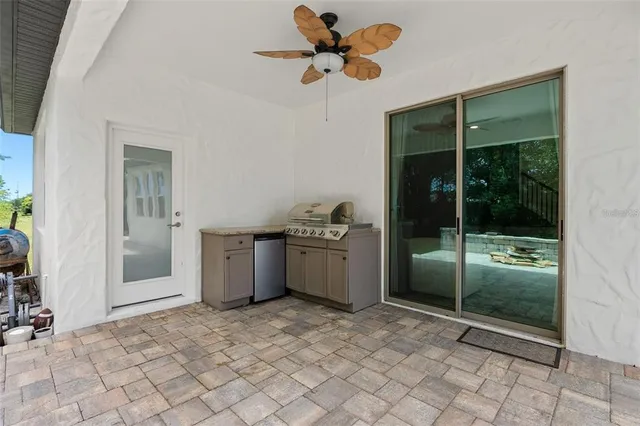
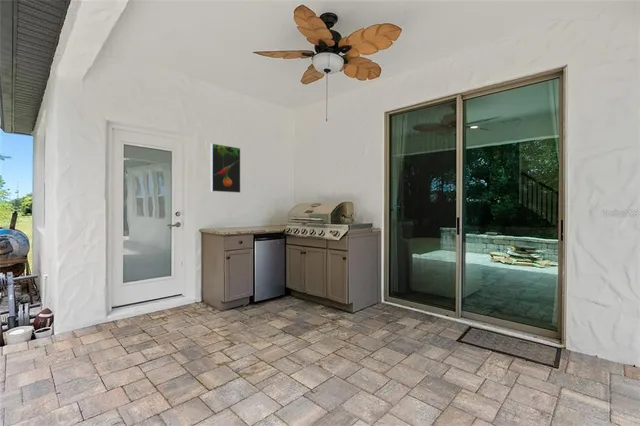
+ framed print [210,143,241,194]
